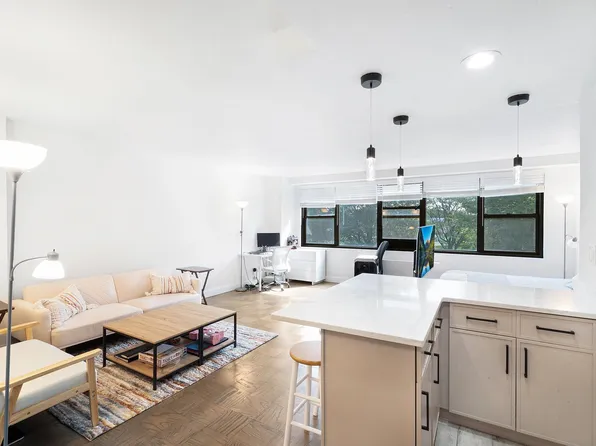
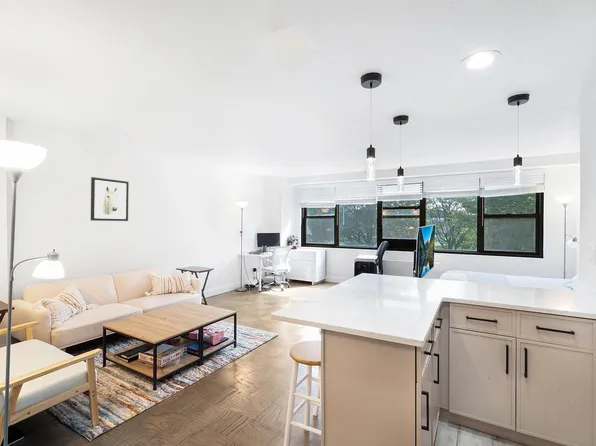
+ wall art [90,176,130,222]
